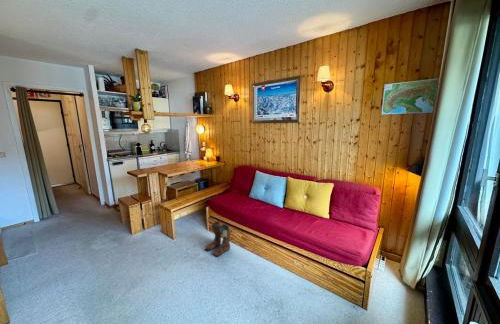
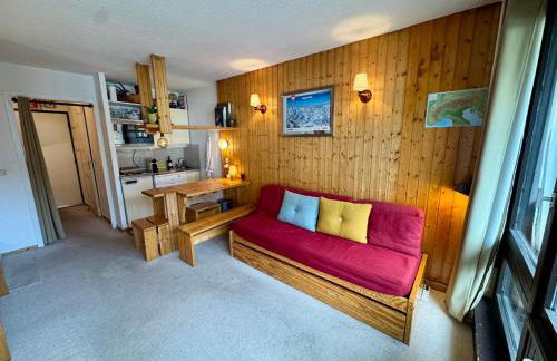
- boots [204,220,232,257]
